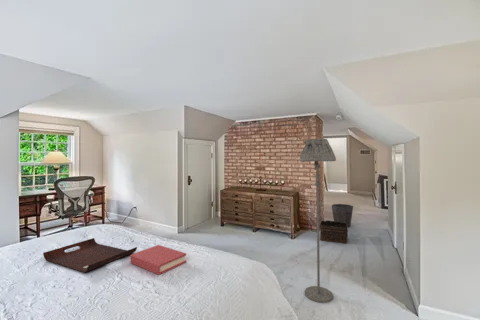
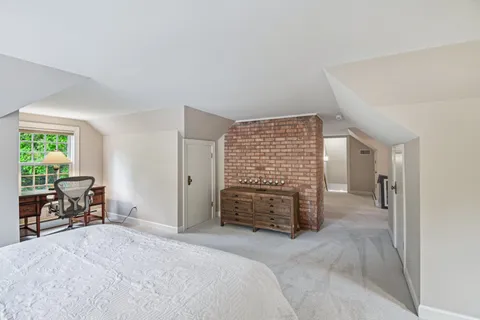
- serving tray [42,237,138,274]
- hardback book [129,244,187,276]
- basket [319,219,349,244]
- waste bin [331,203,354,228]
- floor lamp [299,138,337,304]
